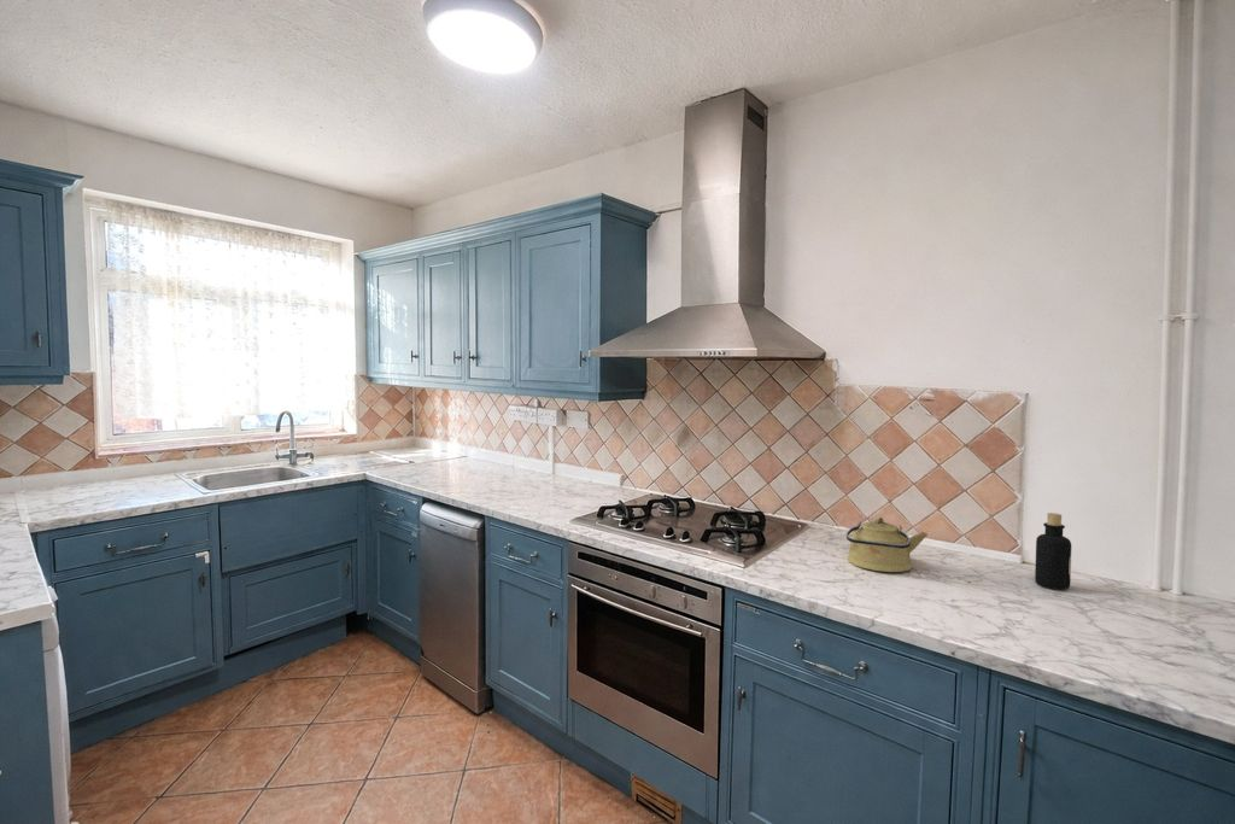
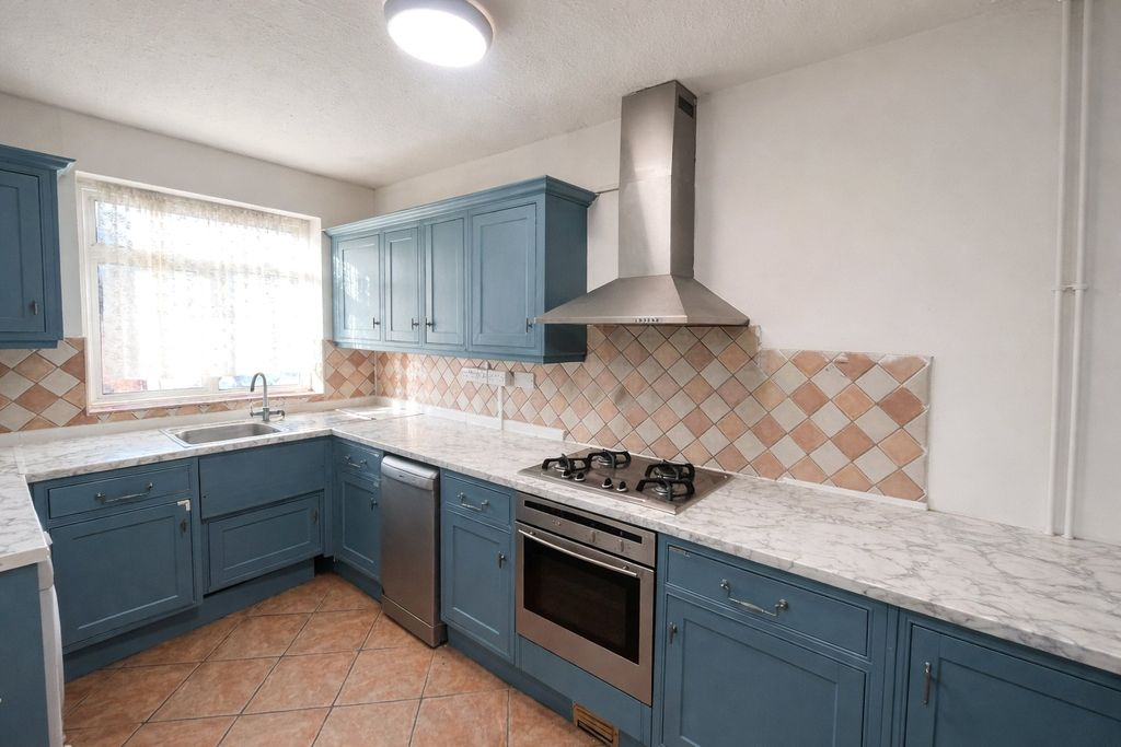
- kettle [845,516,929,573]
- bottle [1034,512,1072,590]
